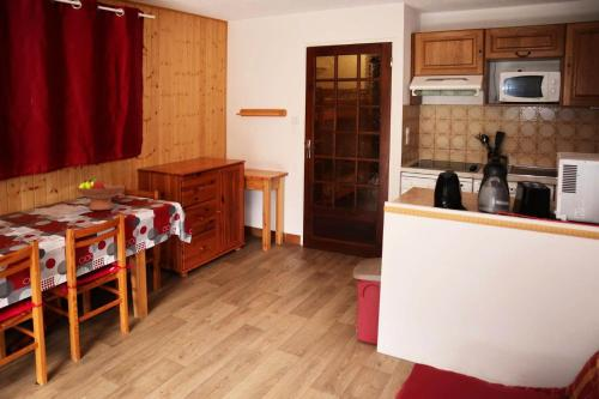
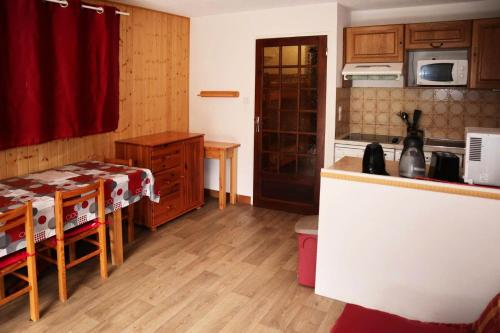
- fruit bowl [74,177,126,211]
